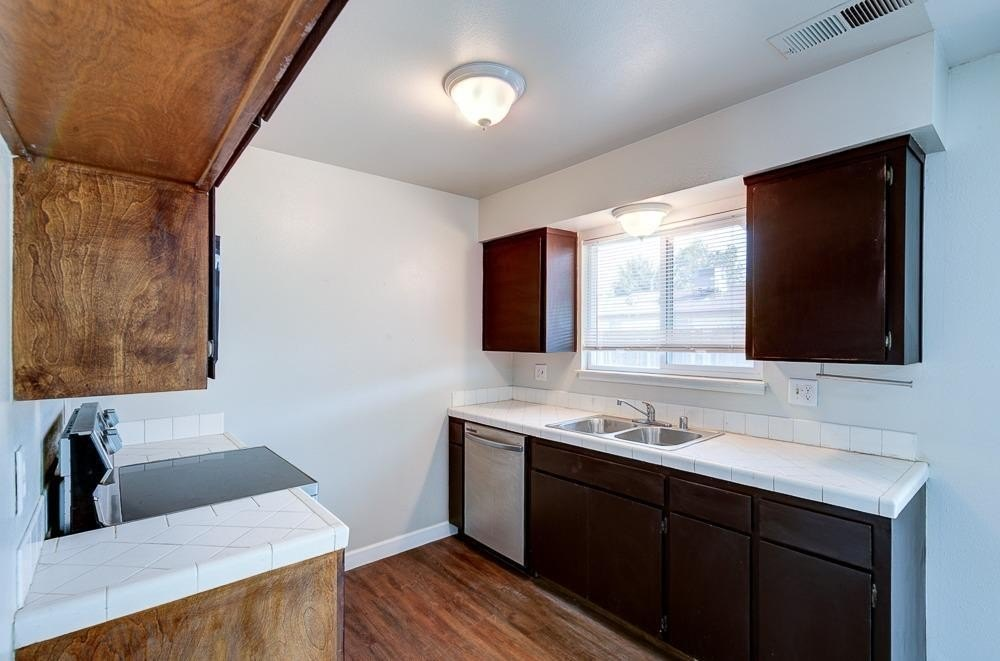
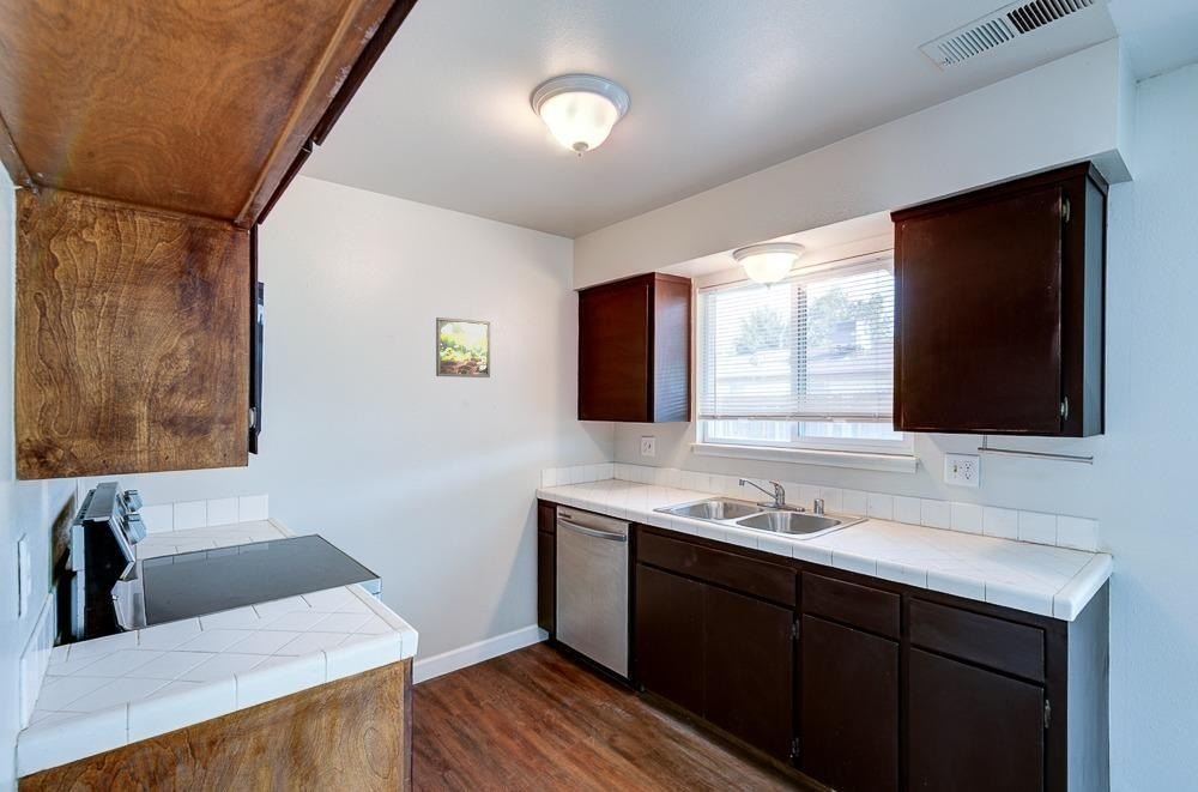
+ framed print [435,316,491,379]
